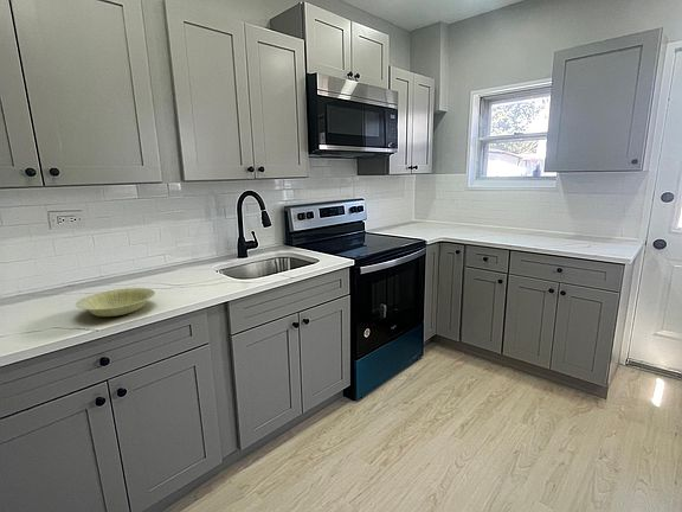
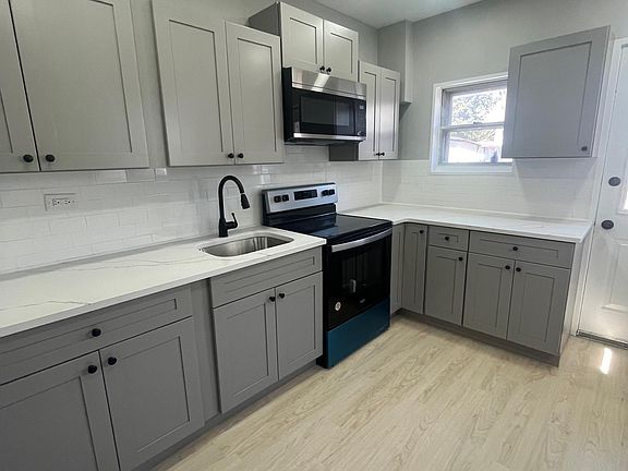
- bowl [75,287,156,318]
